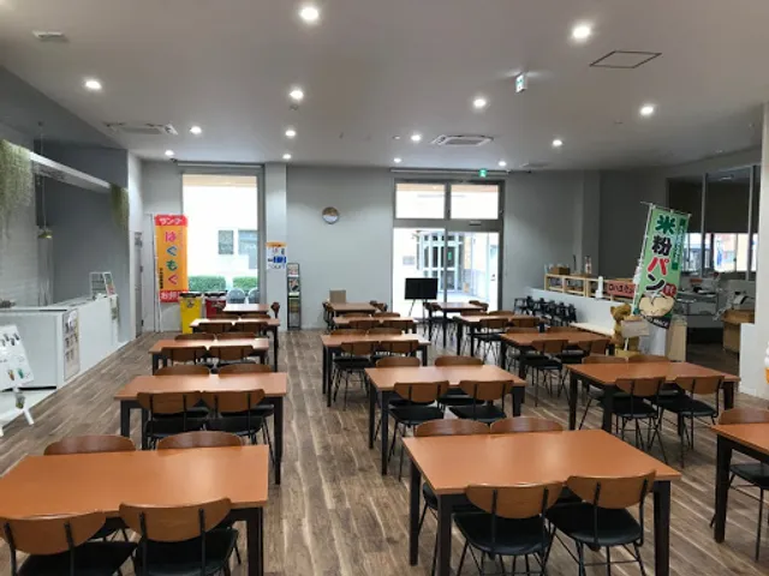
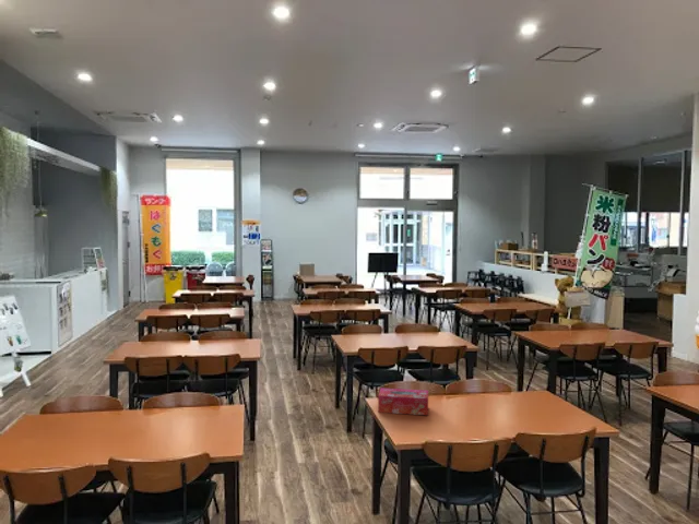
+ tissue box [377,388,429,416]
